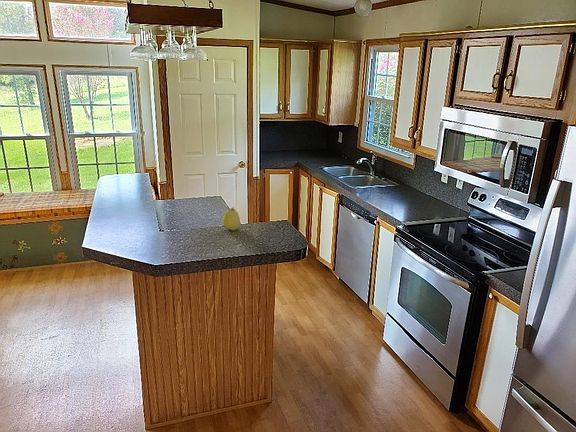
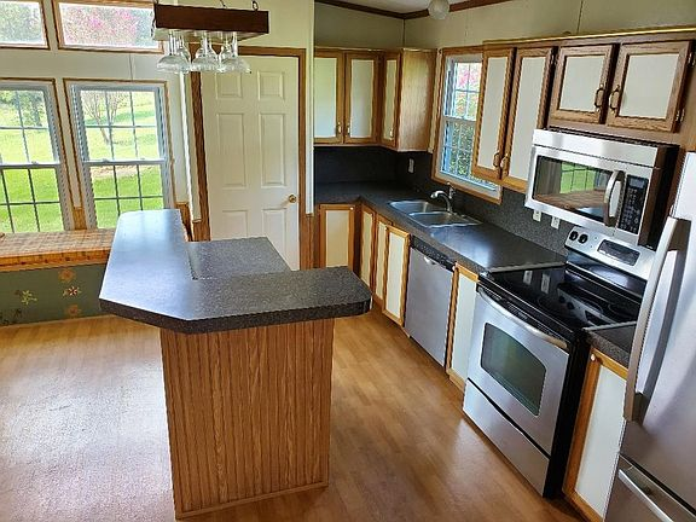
- fruit [222,206,241,231]
